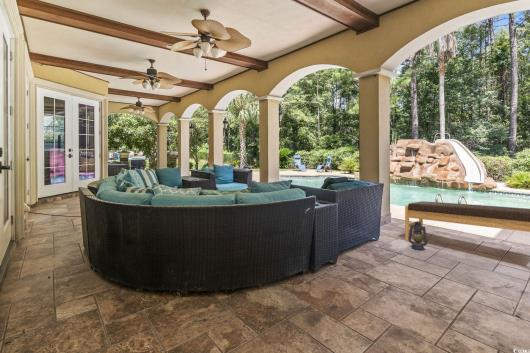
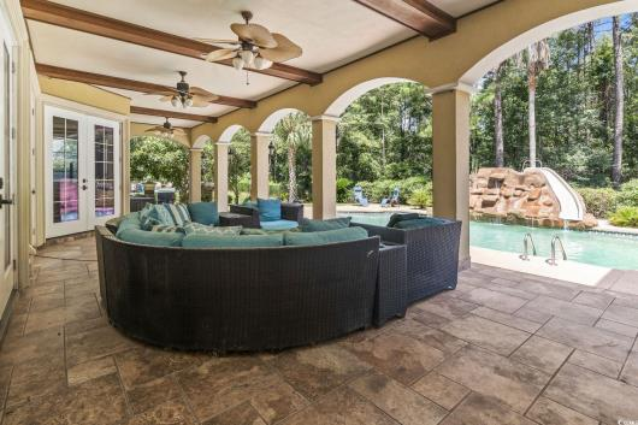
- bench [404,200,530,242]
- lantern [408,220,428,251]
